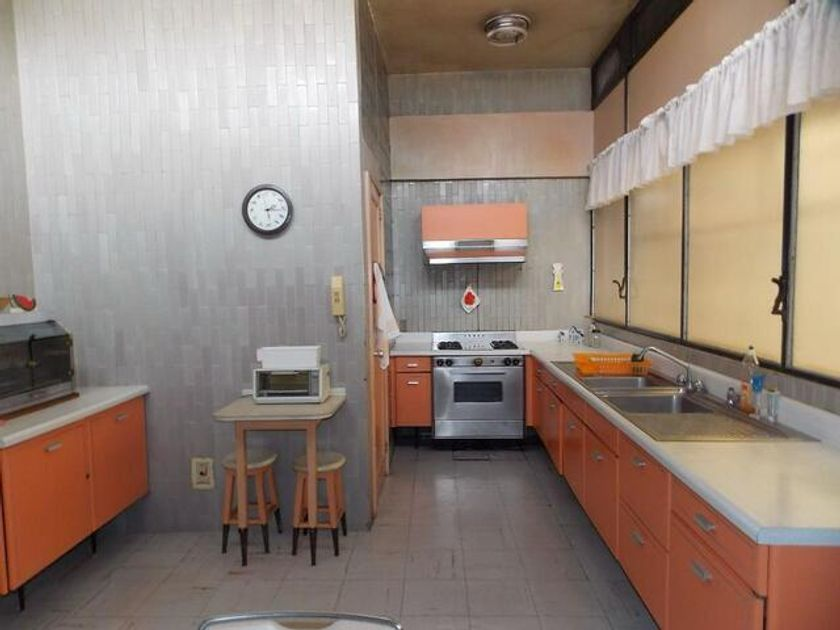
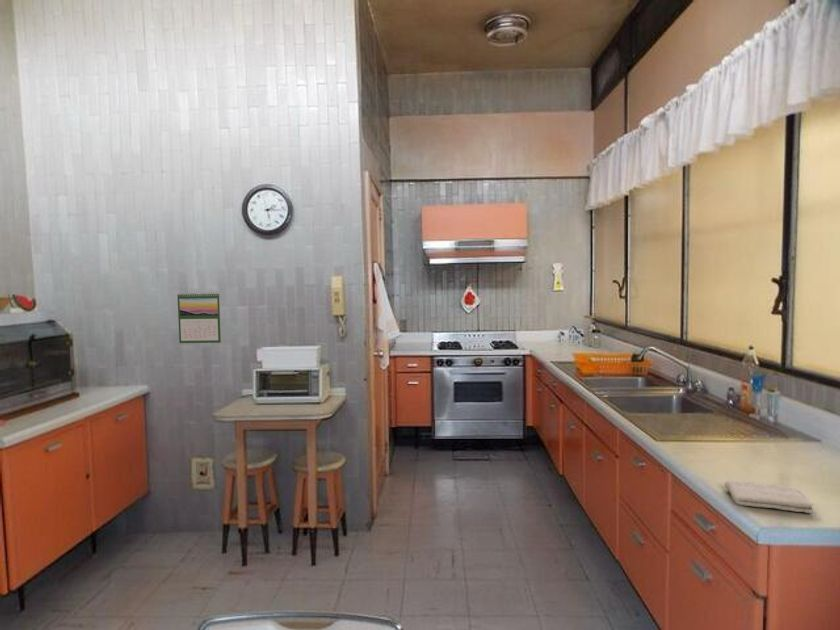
+ calendar [176,291,222,344]
+ washcloth [724,479,815,514]
